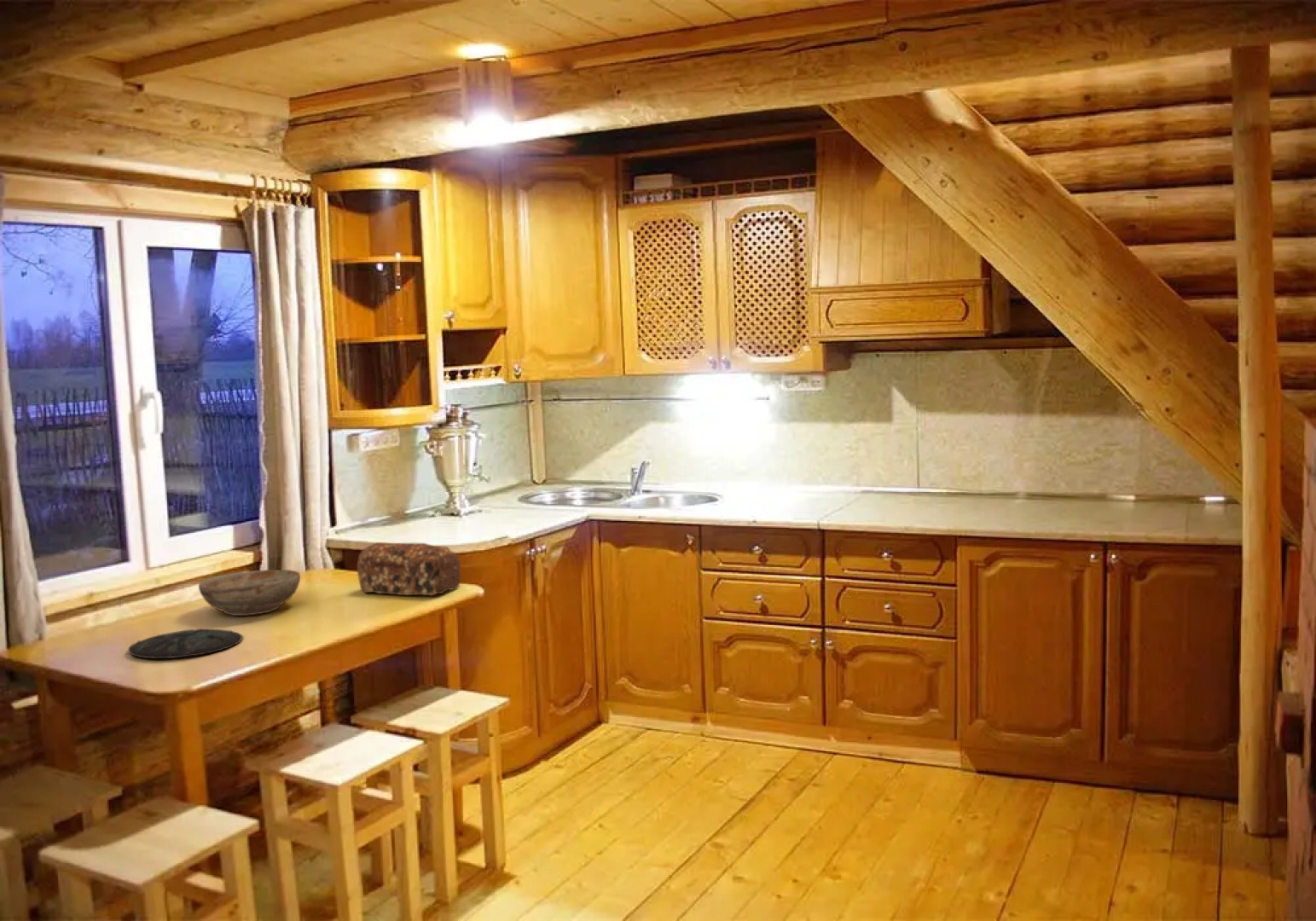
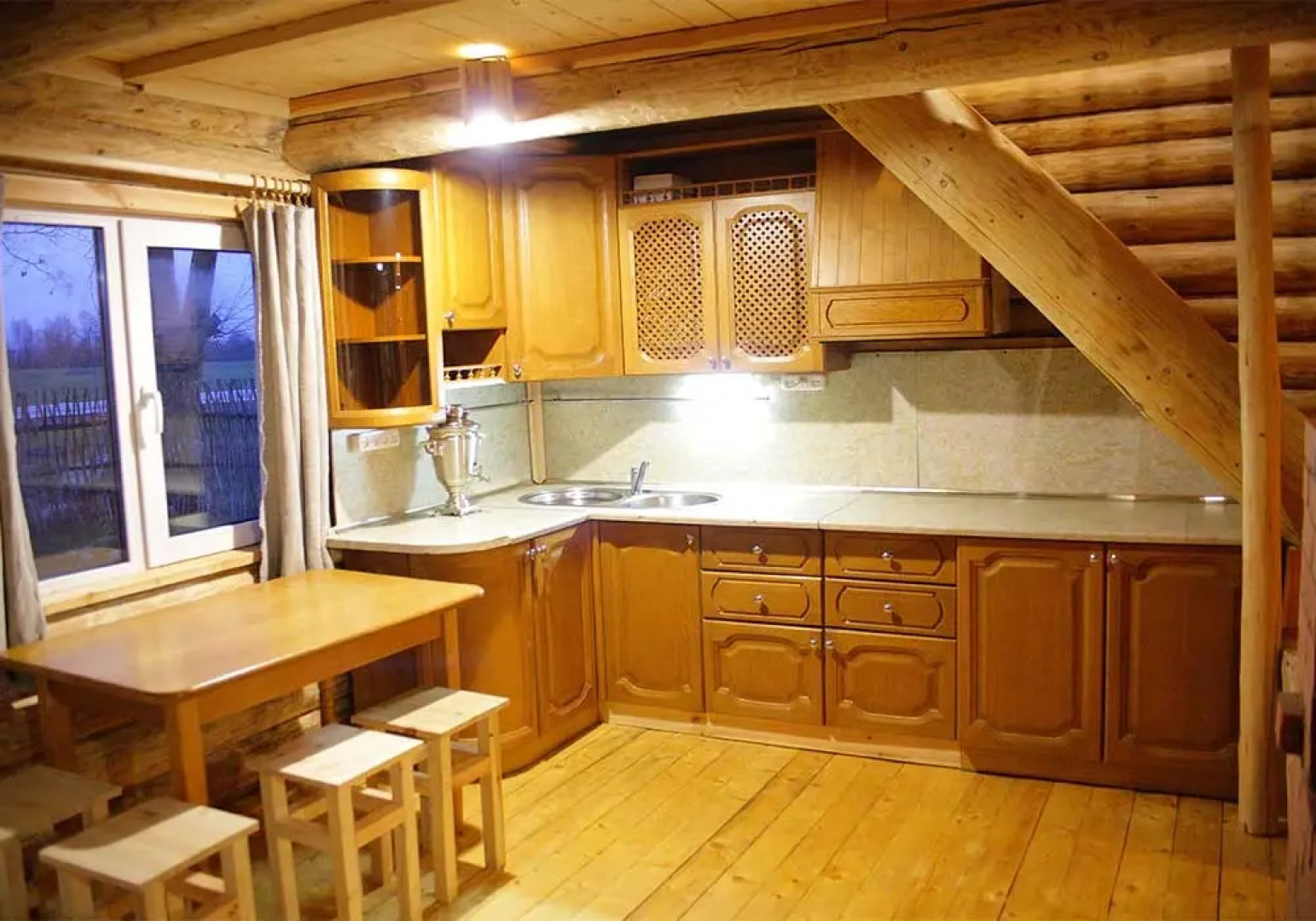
- bowl [198,569,301,617]
- plate [127,628,243,659]
- bread loaf [357,542,461,596]
